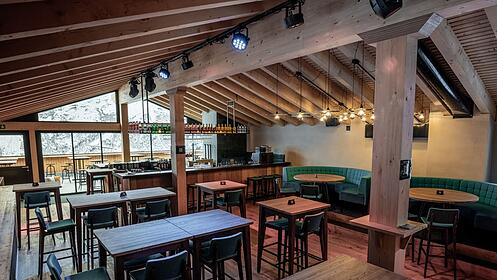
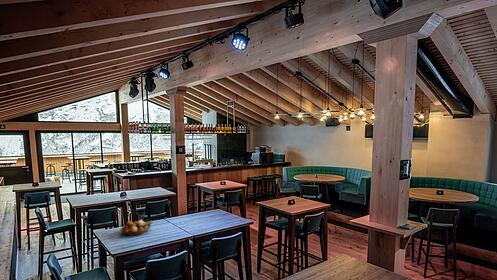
+ fruit bowl [120,218,154,237]
